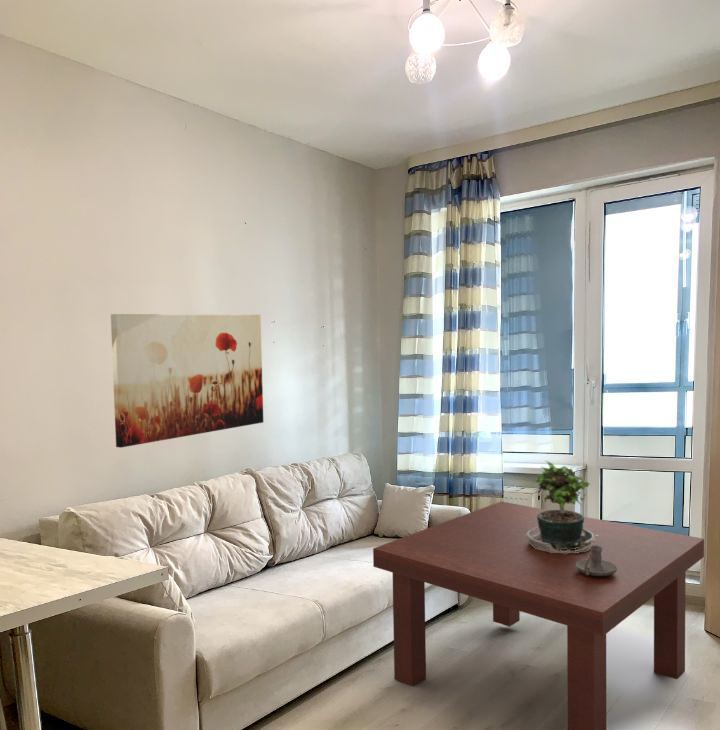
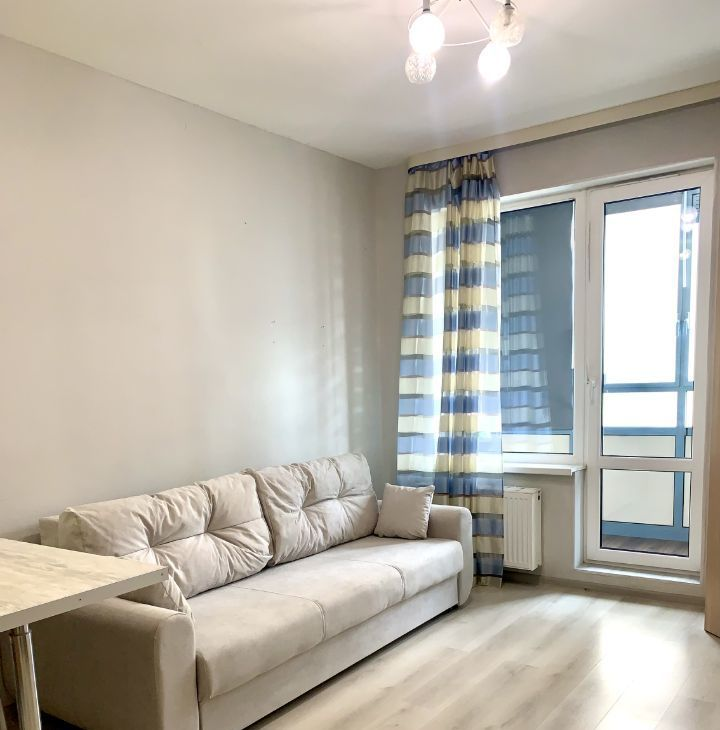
- wall art [110,313,264,449]
- potted plant [526,459,598,554]
- coffee table [372,501,705,730]
- candle holder [576,545,617,576]
